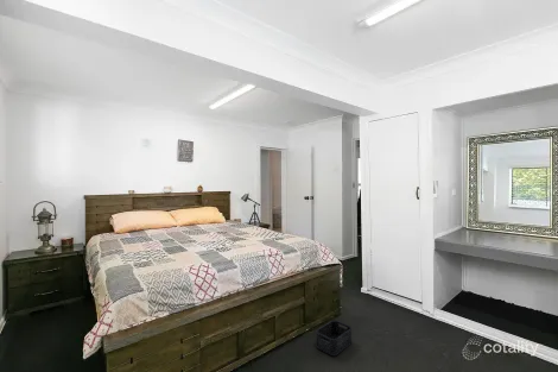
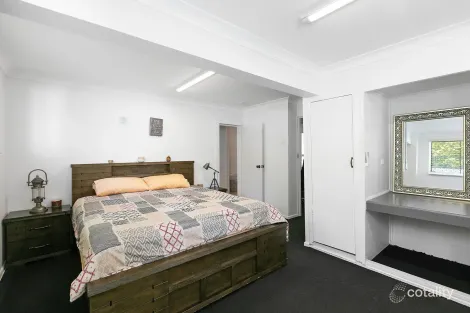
- storage bin [316,320,353,357]
